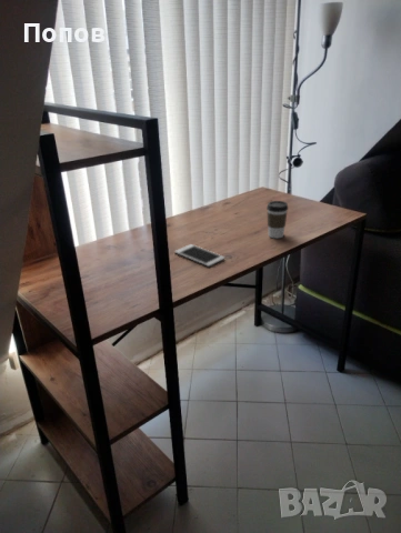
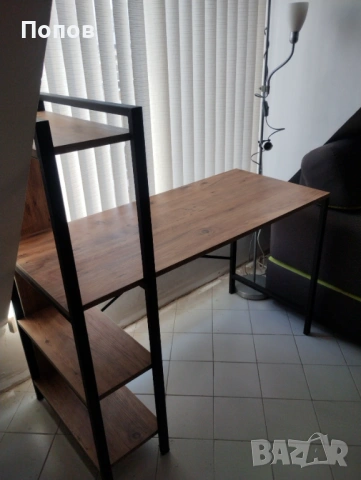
- cell phone [173,243,225,268]
- coffee cup [265,200,289,239]
